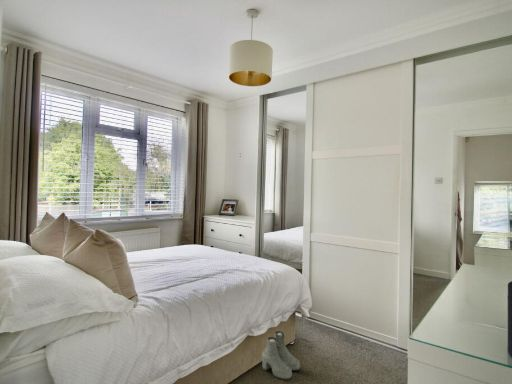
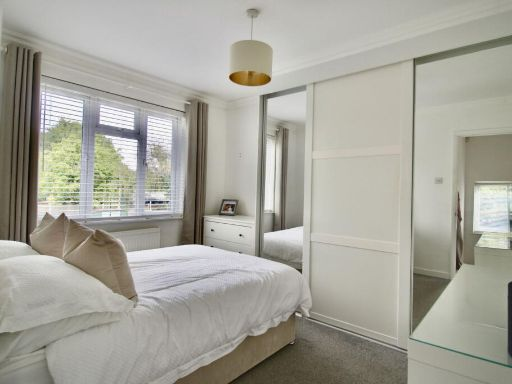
- boots [261,330,301,380]
